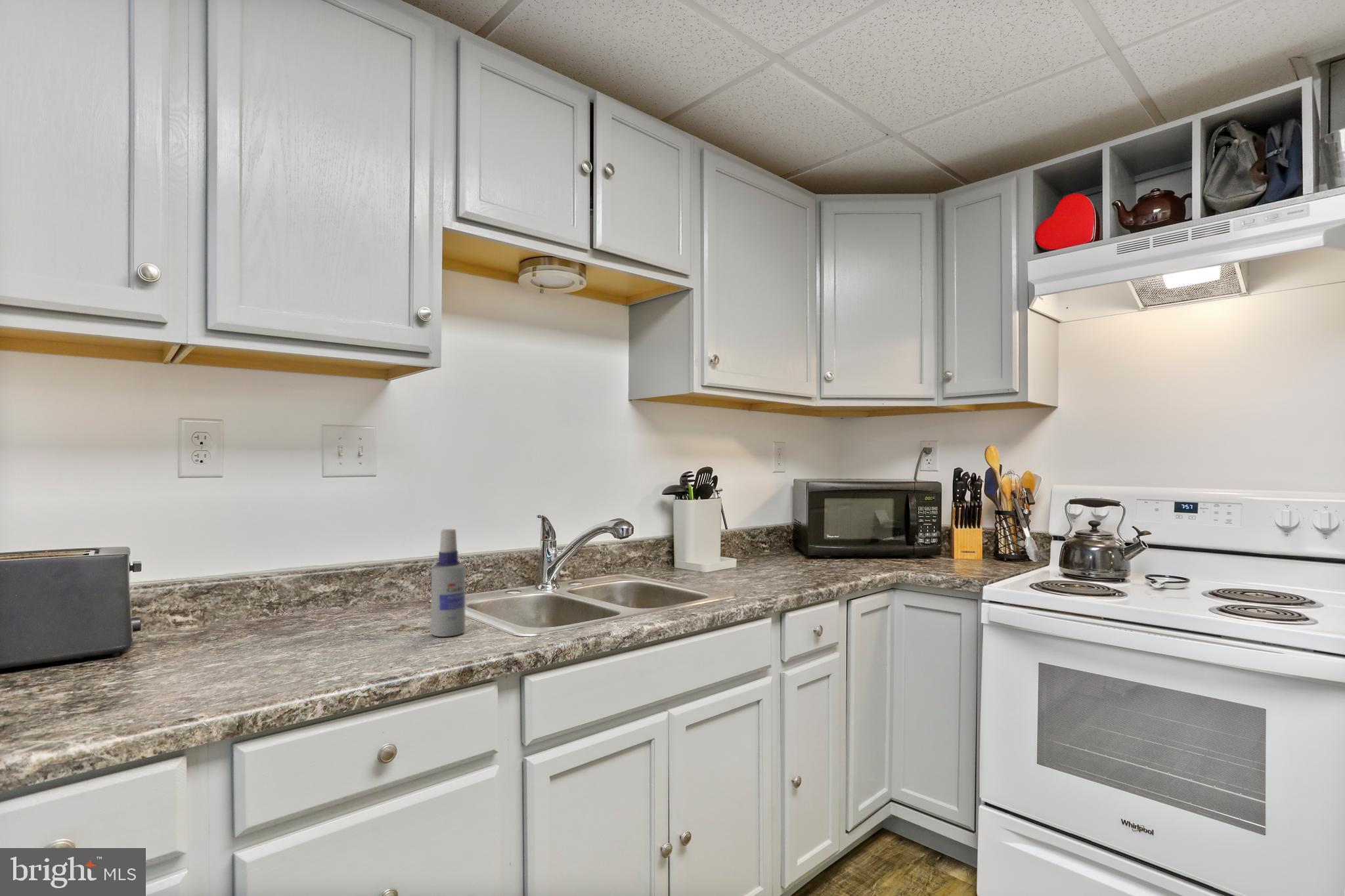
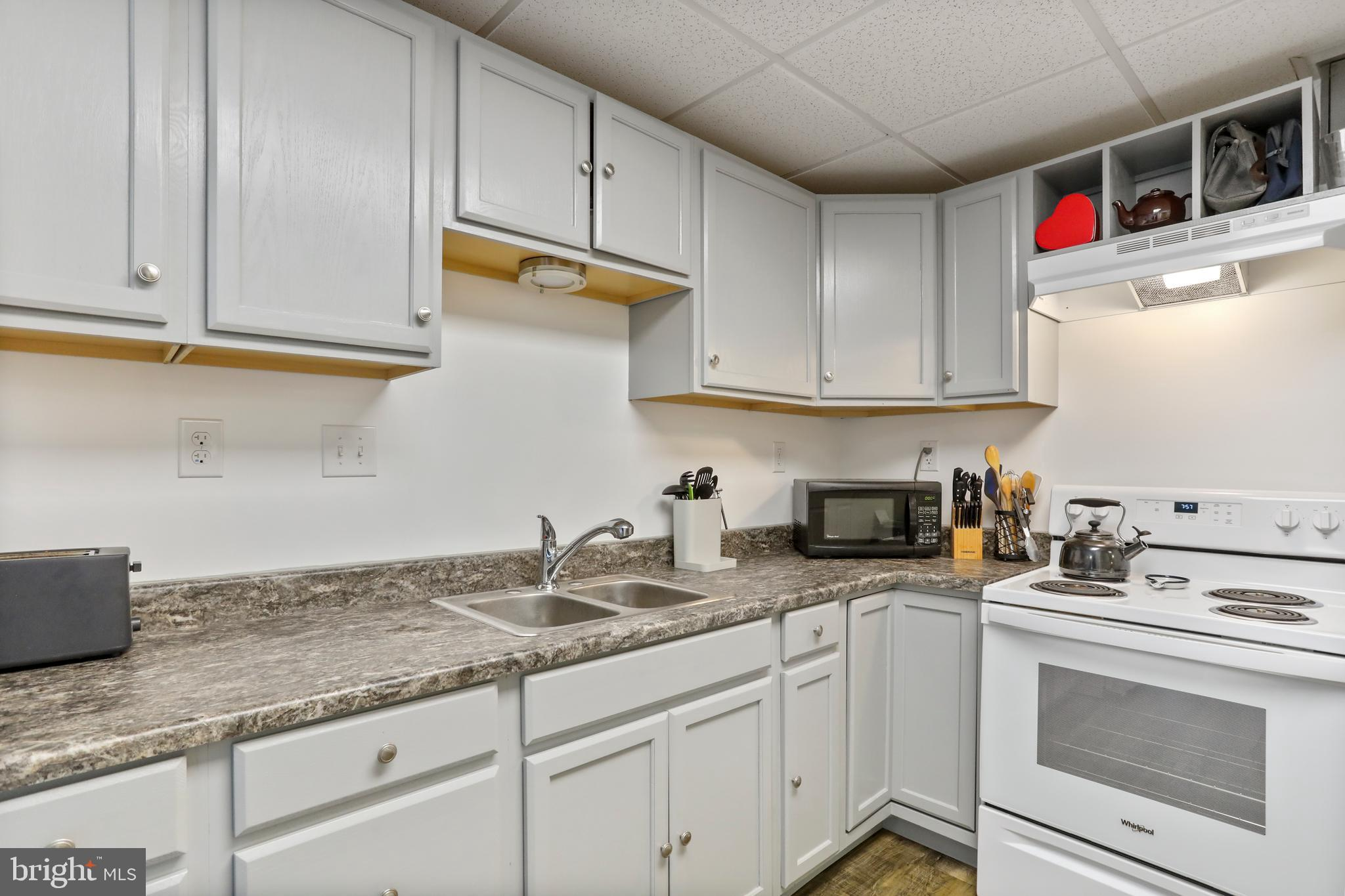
- spray bottle [430,528,466,637]
